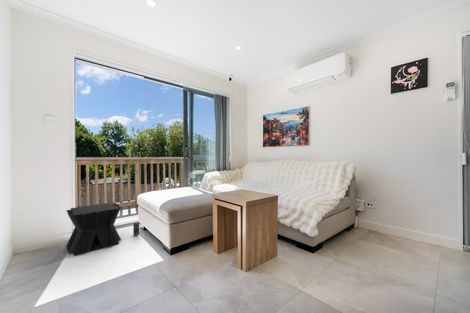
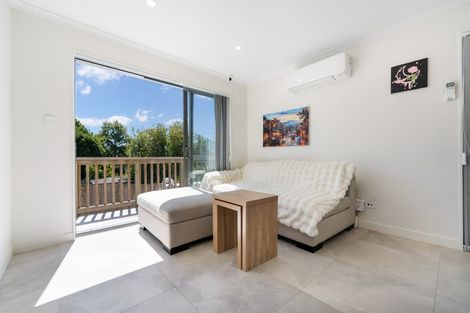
- side table [65,202,140,256]
